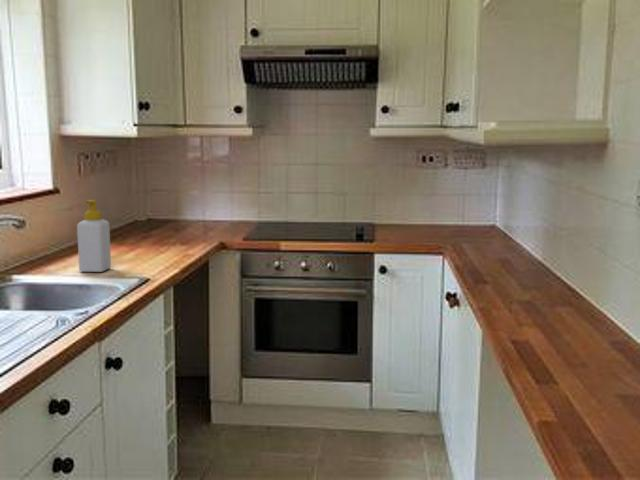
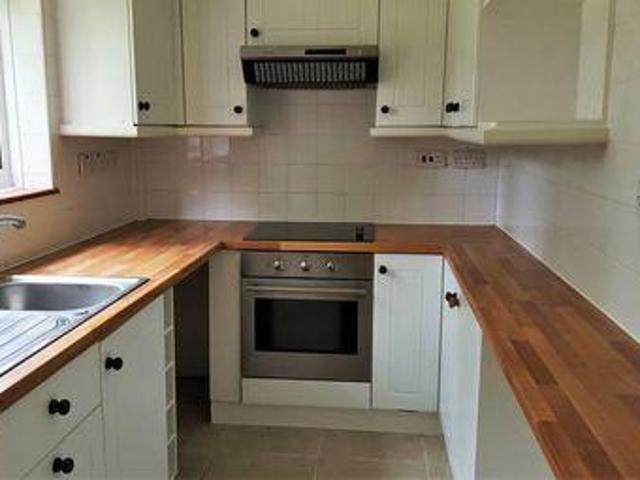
- soap bottle [76,199,112,273]
